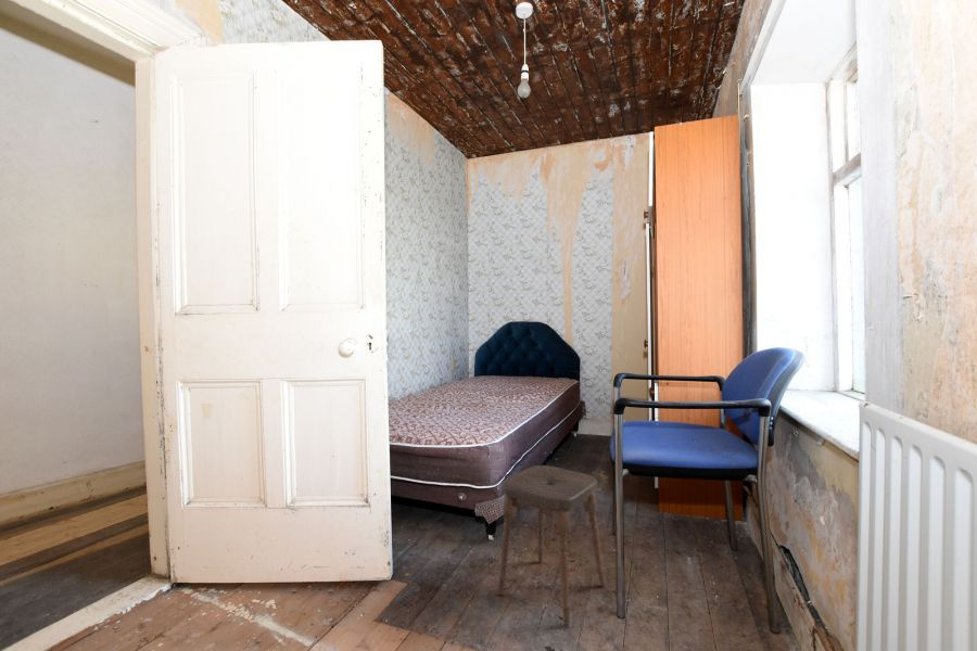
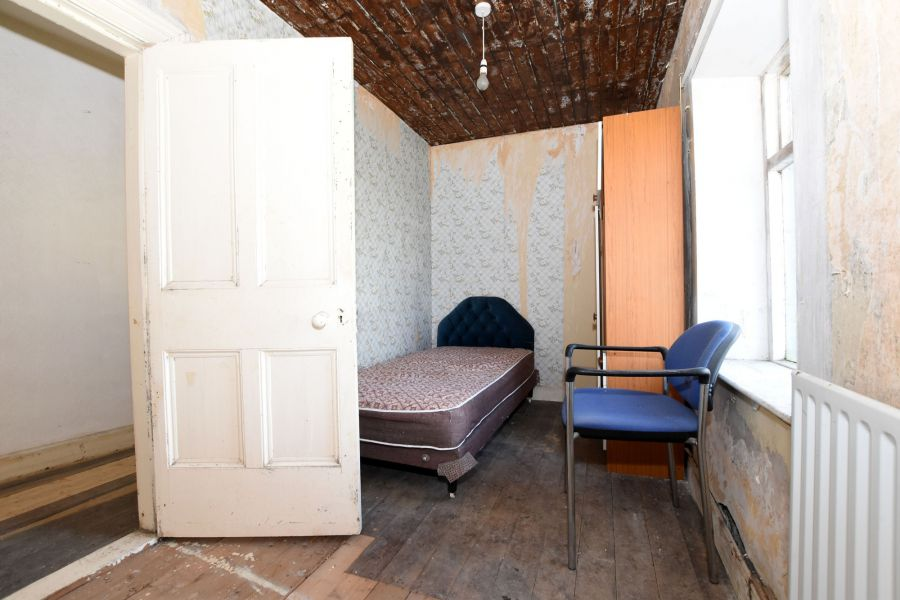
- stool [497,464,606,628]
